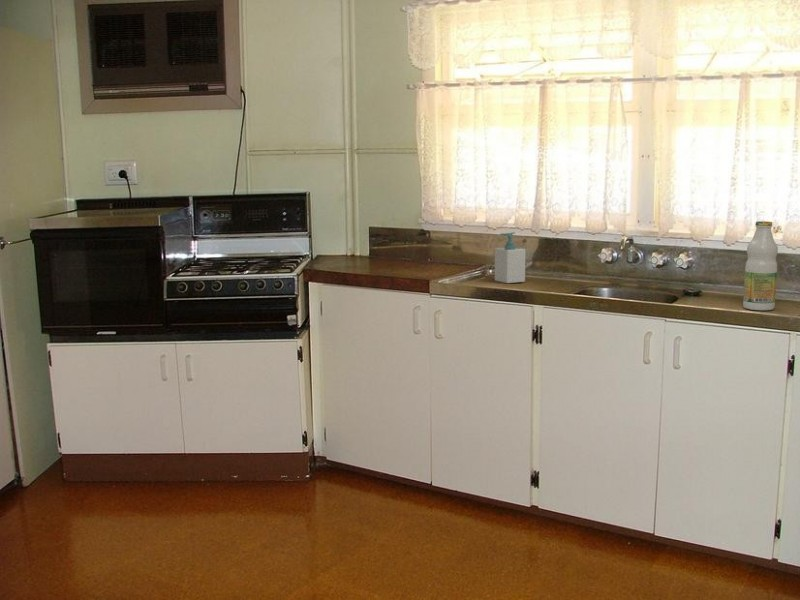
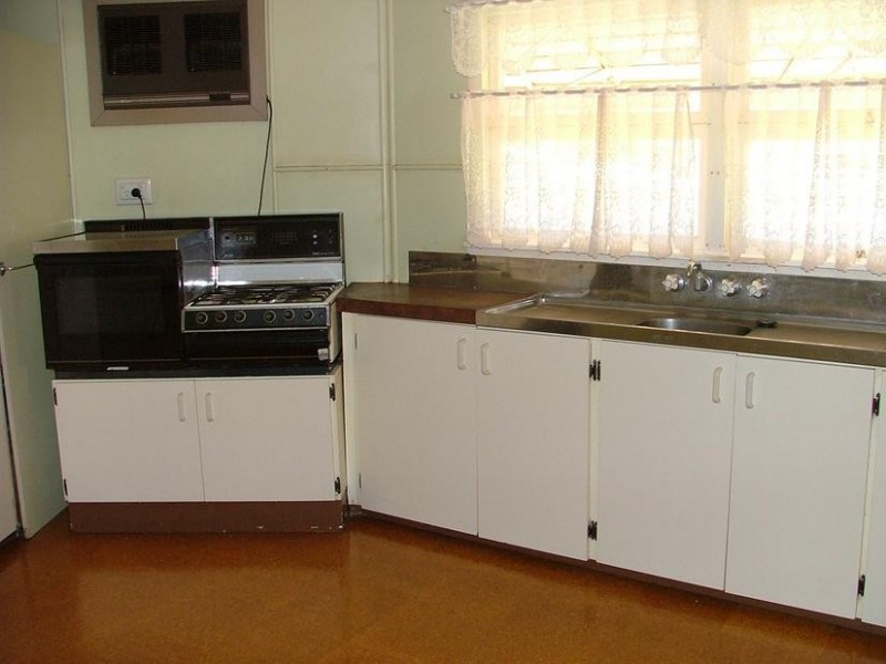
- soap bottle [494,231,526,284]
- bottle [742,220,779,311]
